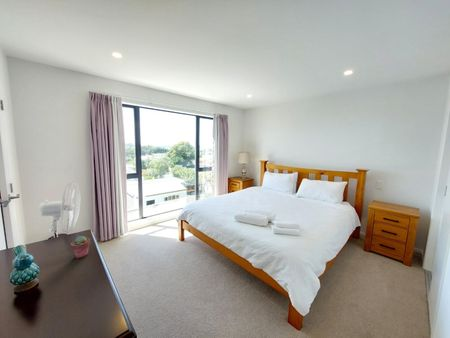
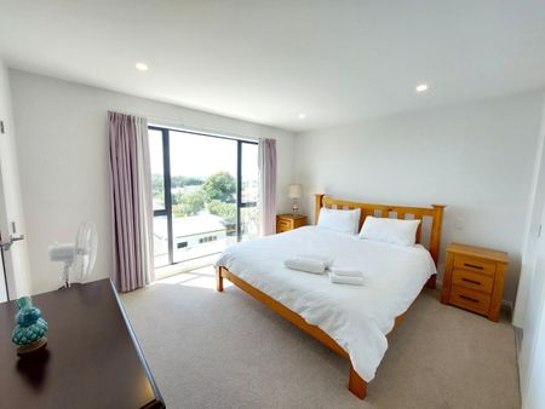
- potted succulent [69,235,91,259]
